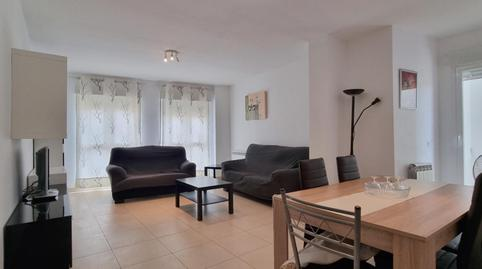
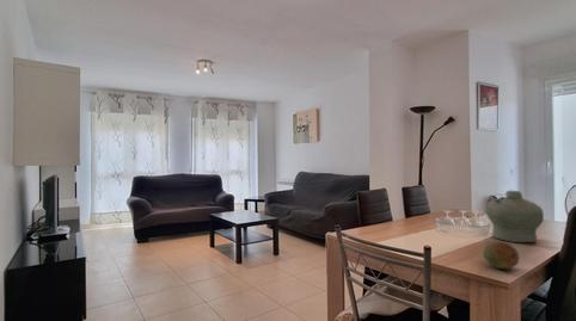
+ jar [484,190,545,243]
+ fruit [482,241,520,270]
